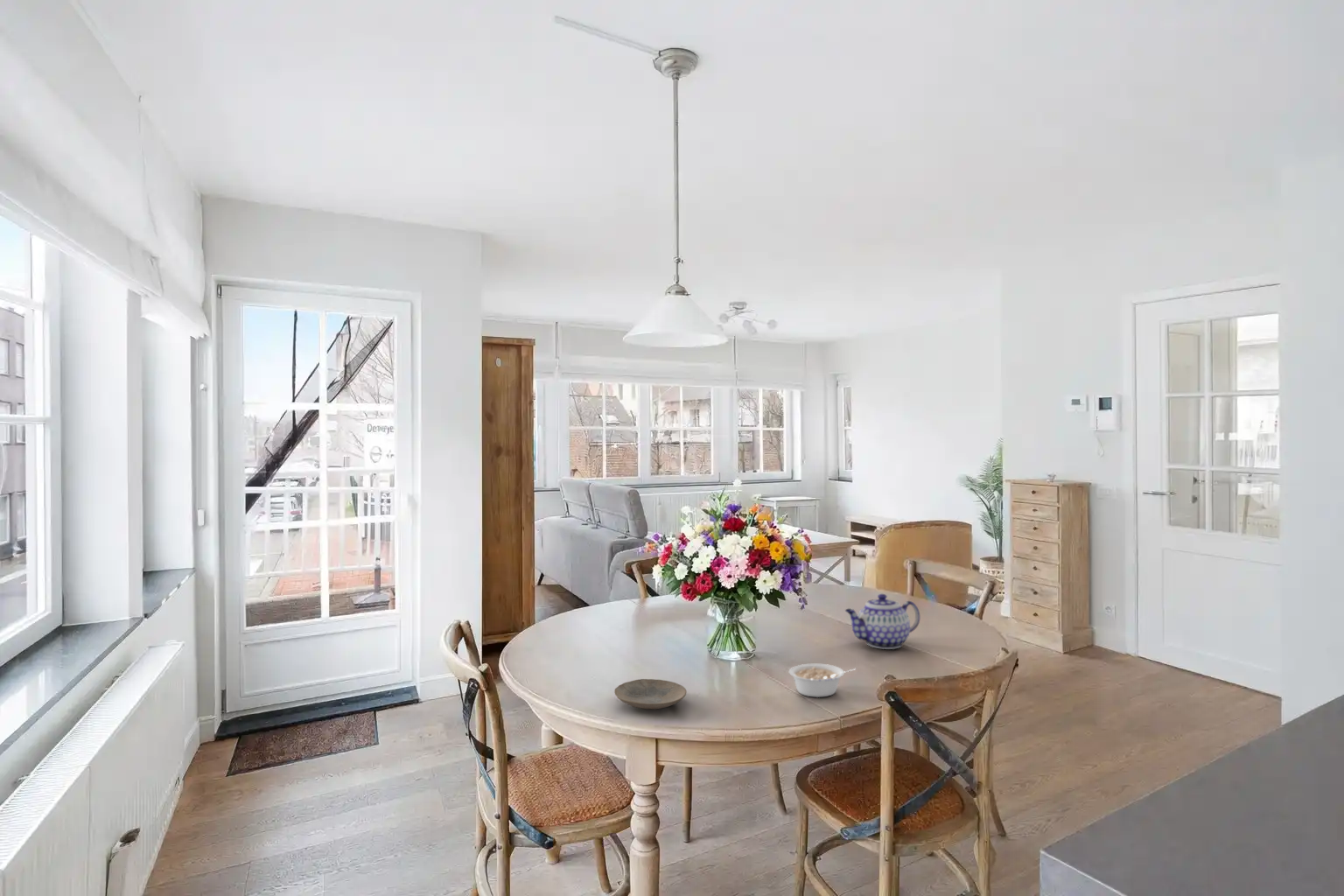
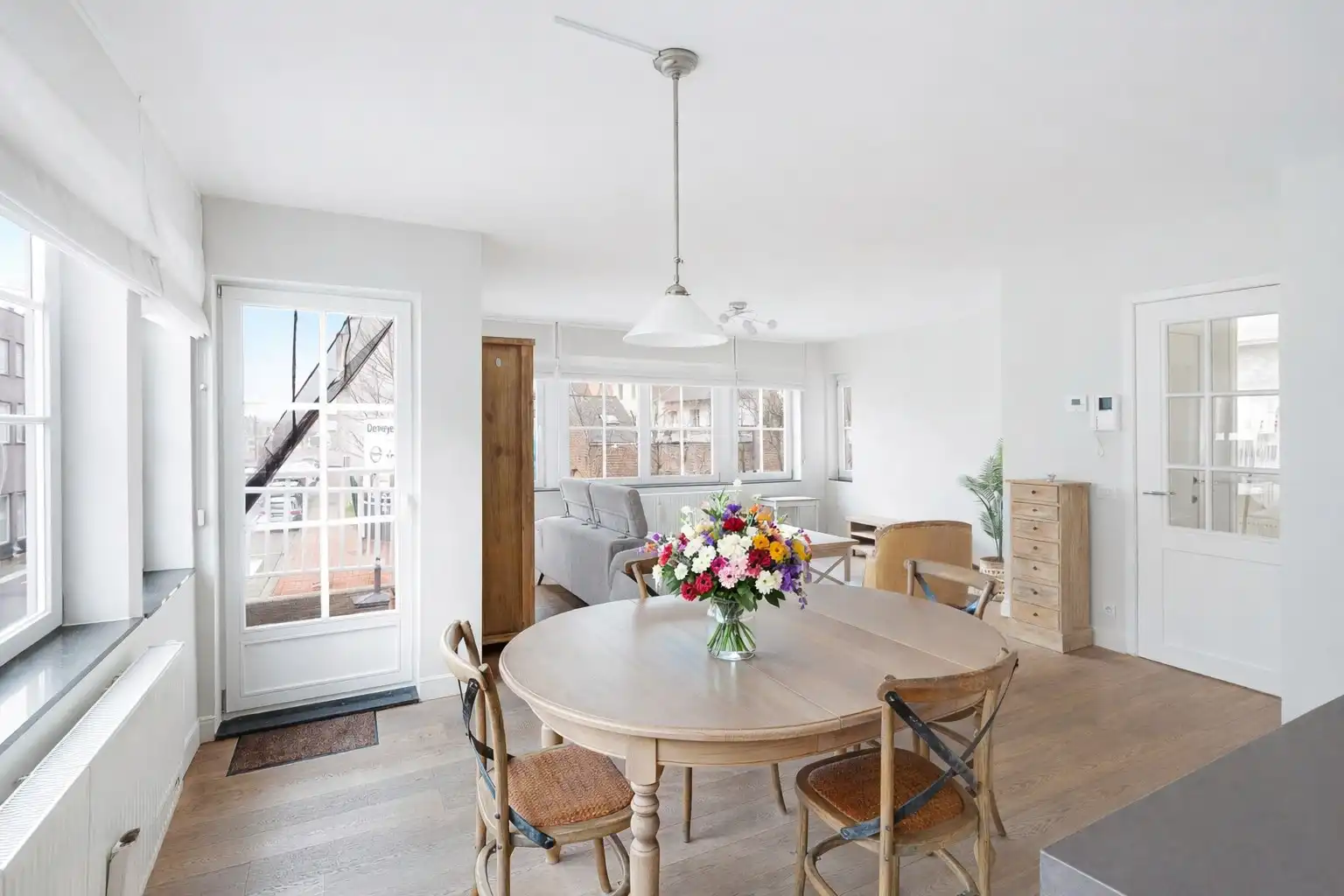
- legume [788,663,857,698]
- teapot [844,593,921,650]
- plate [613,678,688,710]
